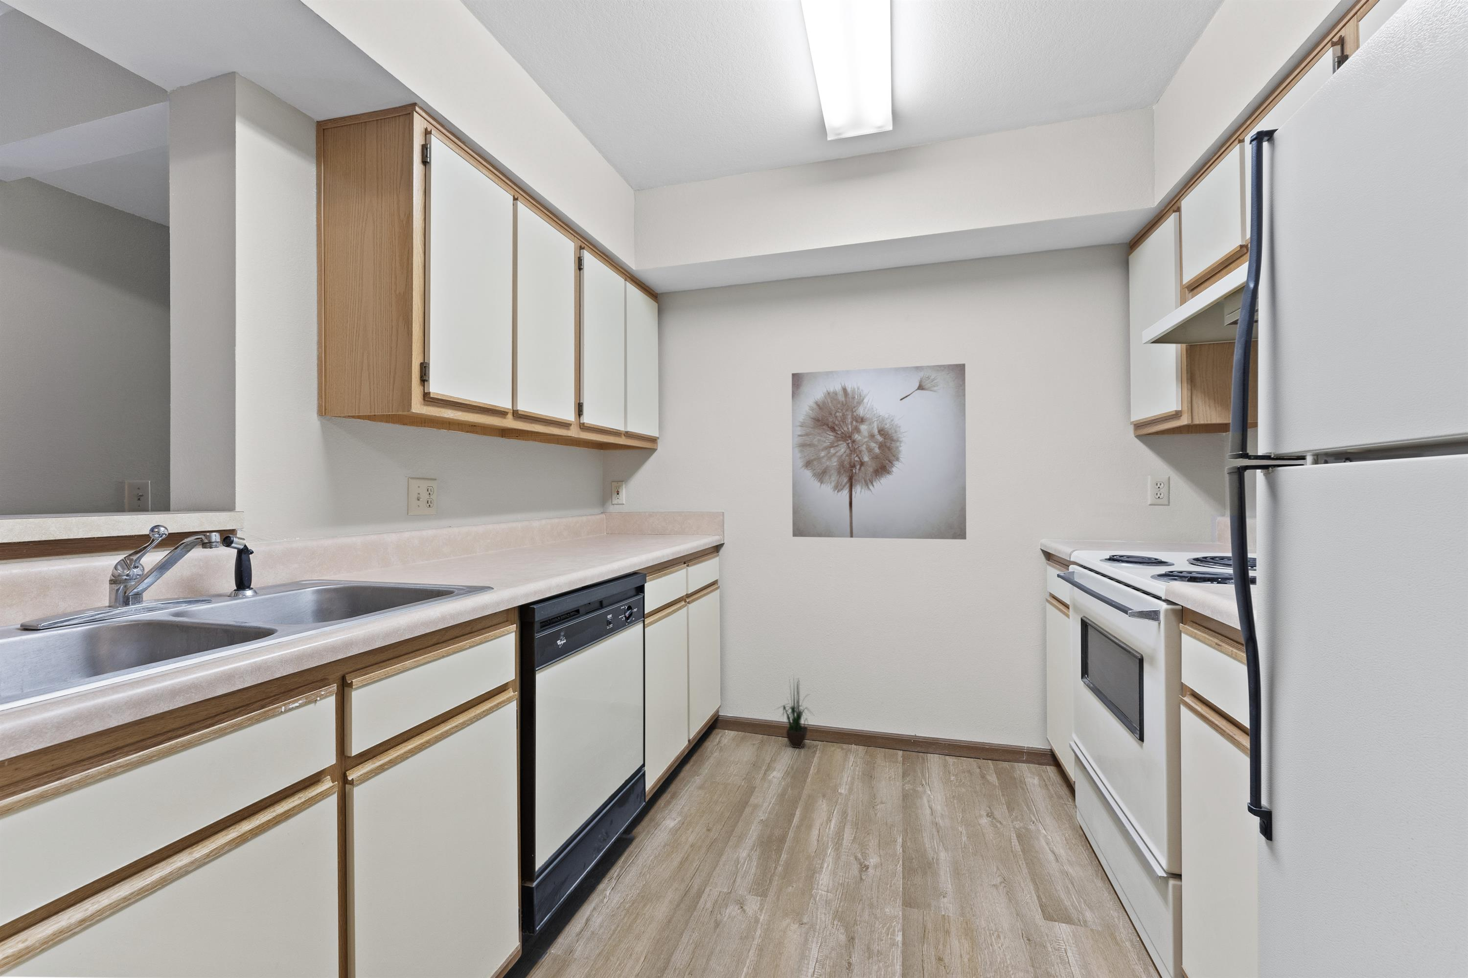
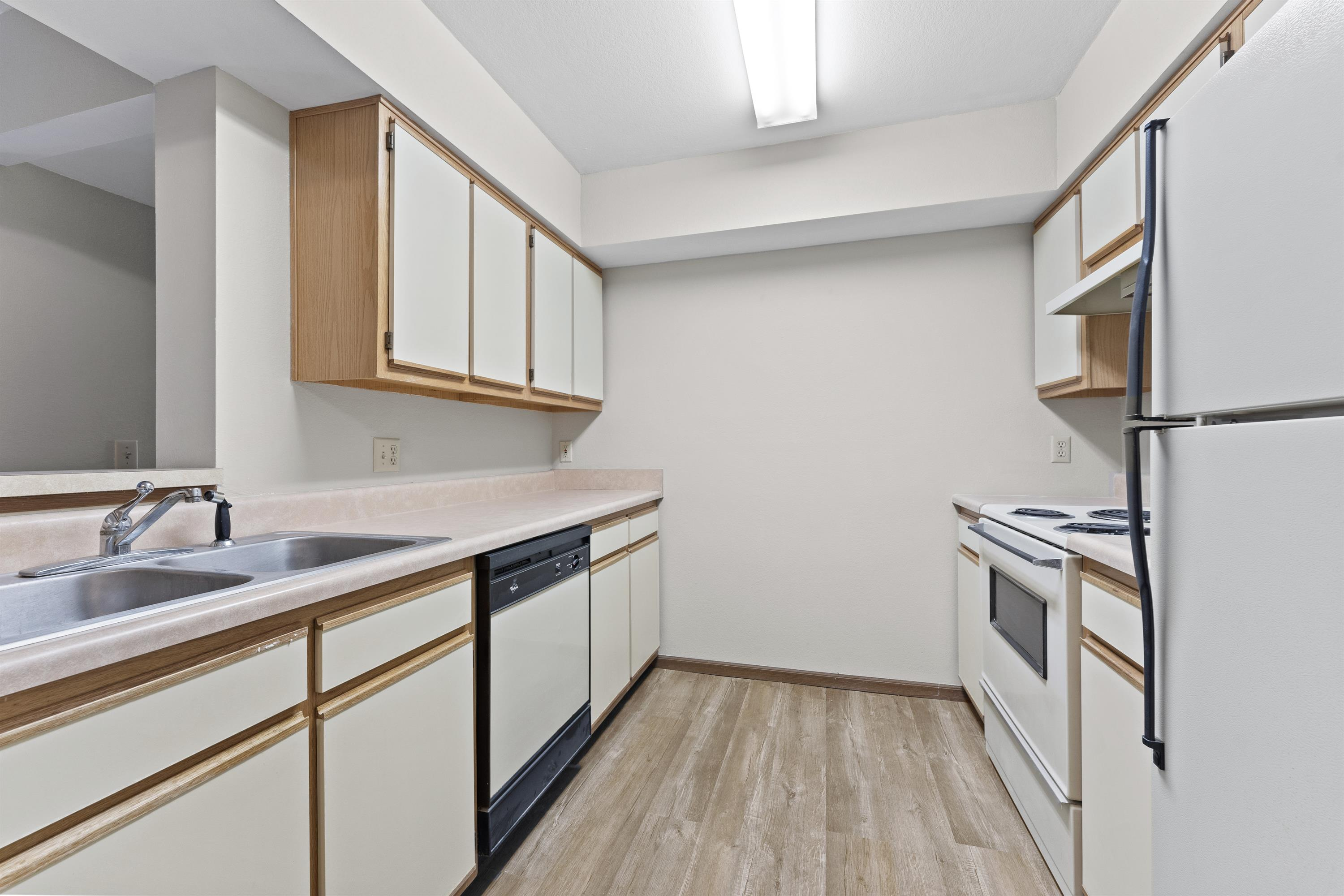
- wall art [791,362,967,540]
- potted plant [774,675,814,749]
